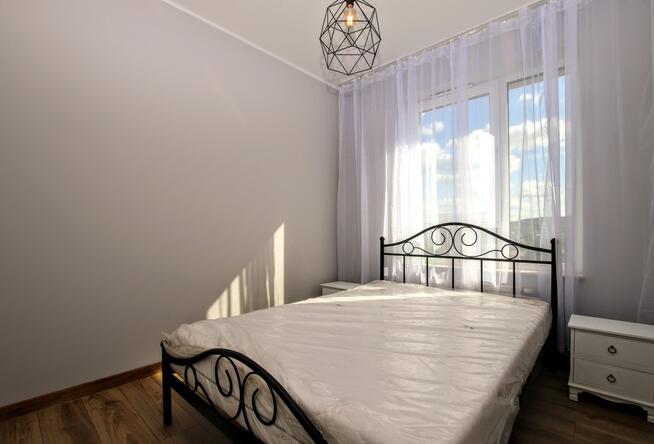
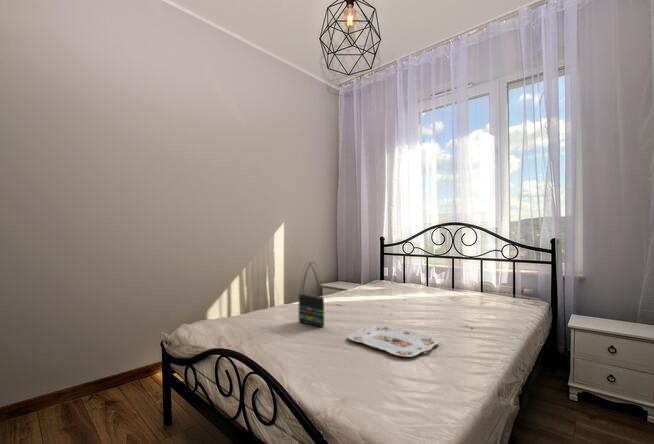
+ tote bag [298,261,325,328]
+ serving tray [347,324,440,358]
